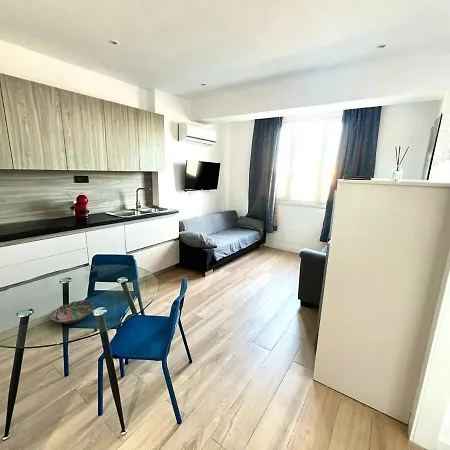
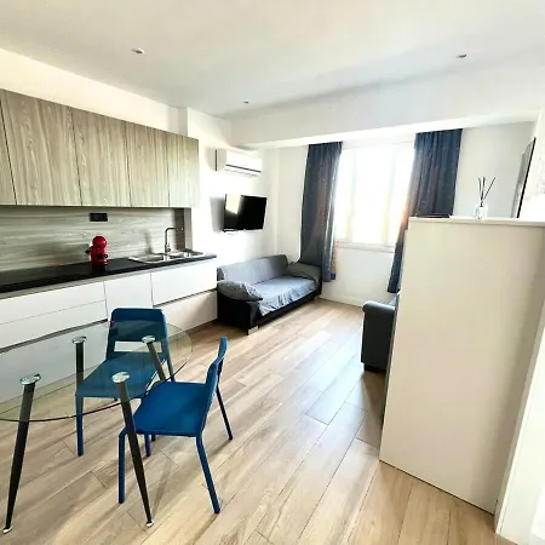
- bowl [49,299,95,325]
